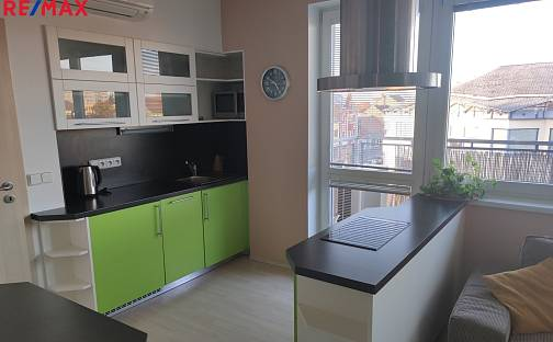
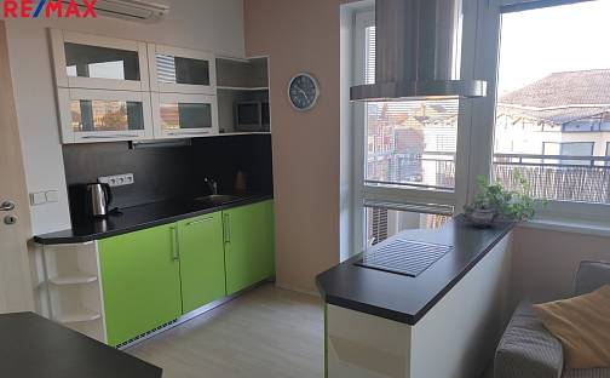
+ teapot [464,205,502,229]
